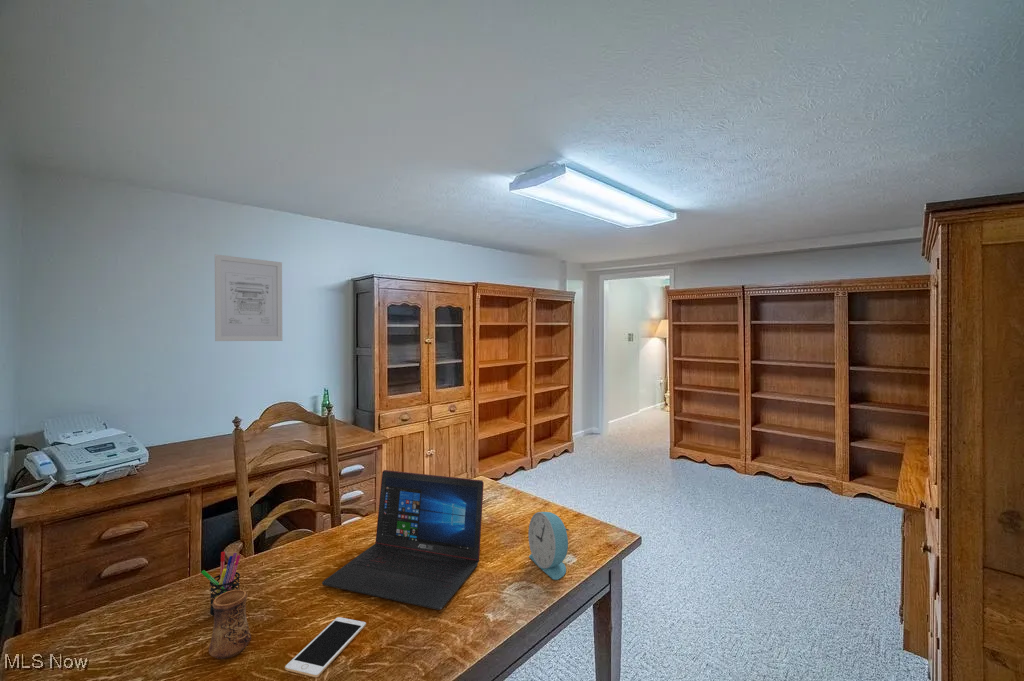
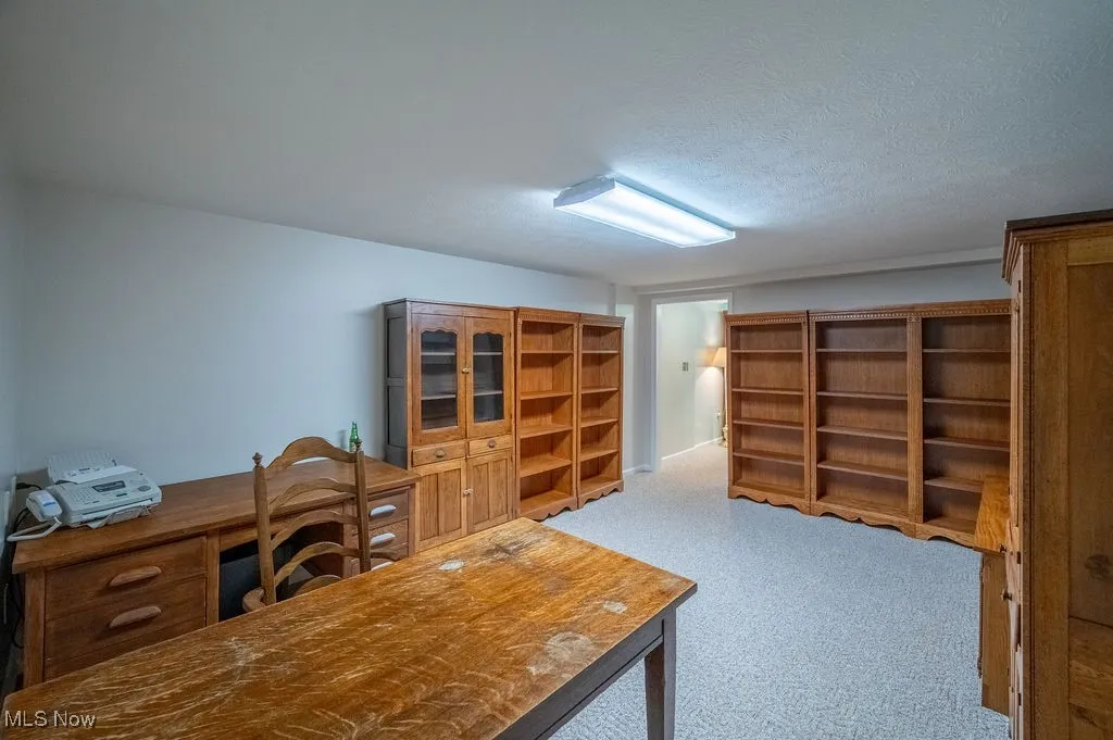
- pen holder [200,551,241,617]
- cup [208,589,252,660]
- wall art [214,253,283,342]
- laptop [321,469,485,611]
- cell phone [284,616,367,678]
- alarm clock [527,511,570,581]
